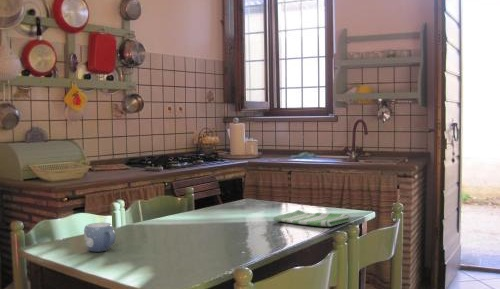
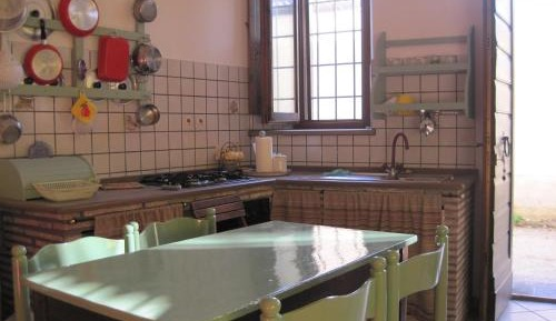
- dish towel [272,209,351,227]
- mug [83,222,116,253]
